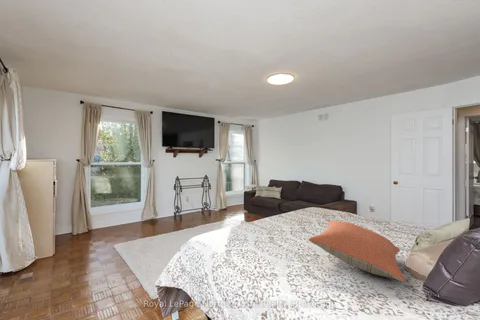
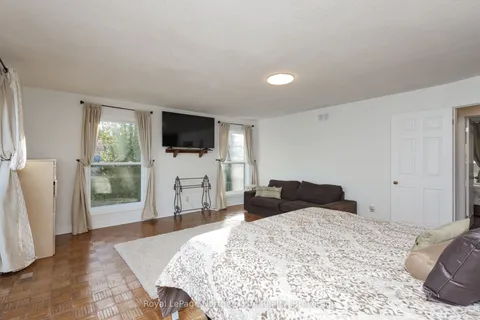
- pillow [308,220,405,283]
